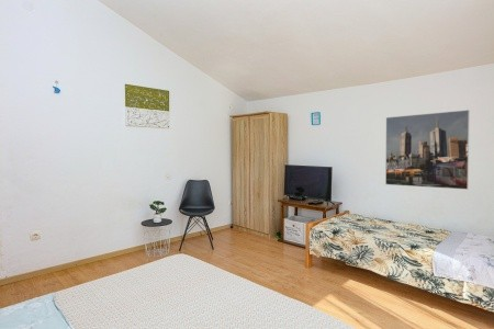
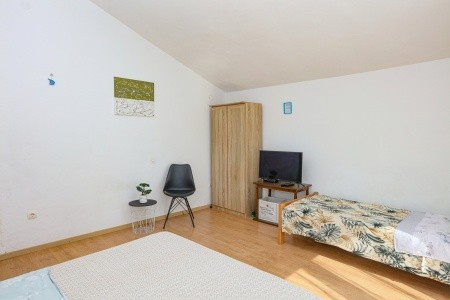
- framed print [384,109,471,191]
